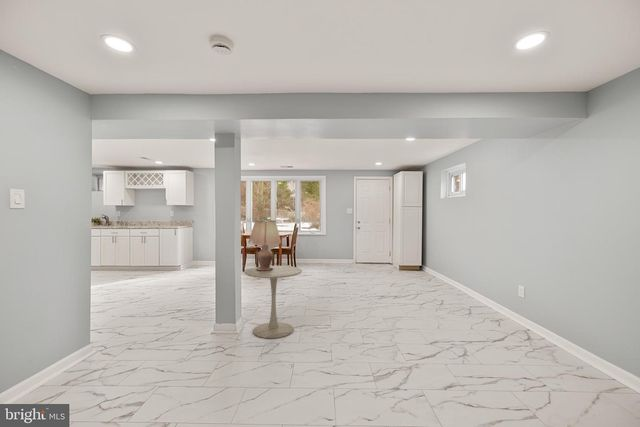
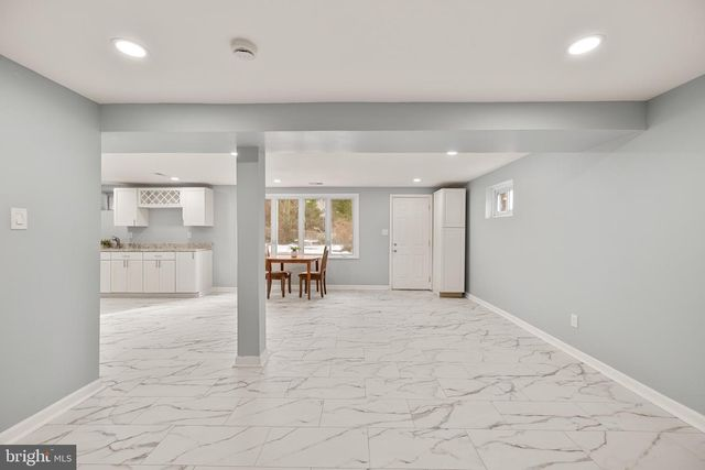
- side table [244,265,303,339]
- lamp [247,219,282,270]
